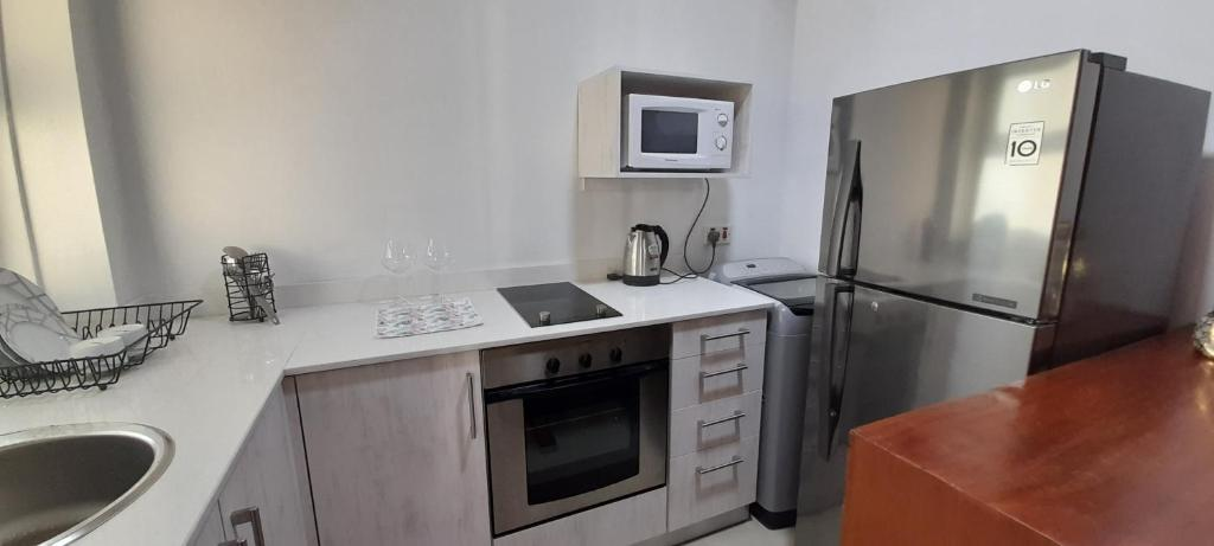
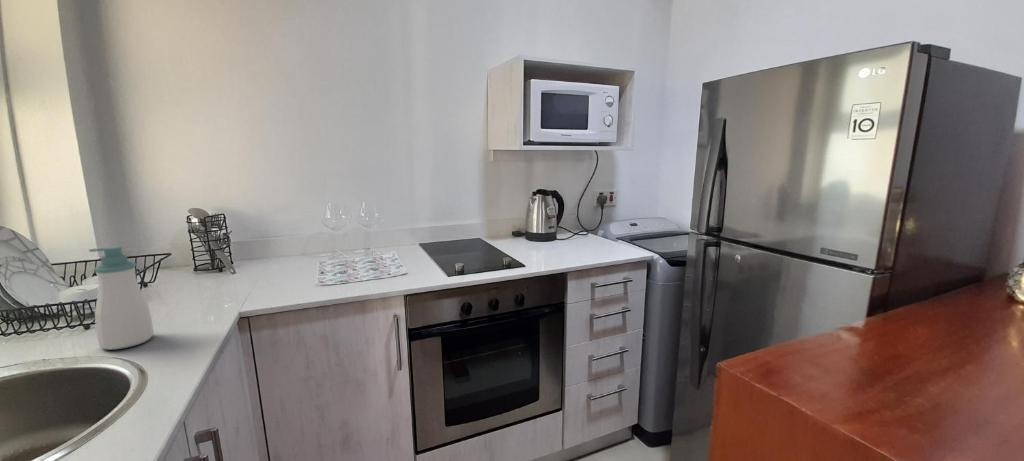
+ soap bottle [88,245,155,351]
